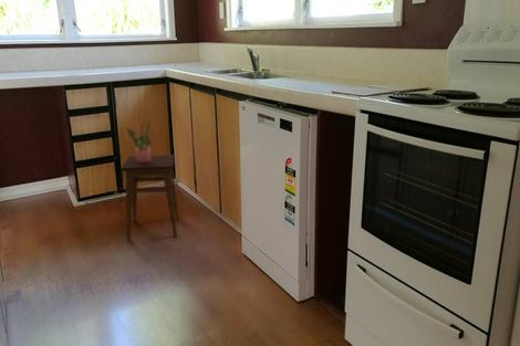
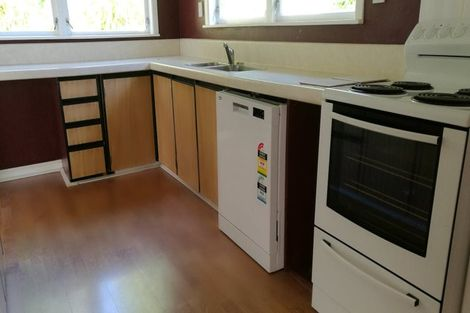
- stool [119,154,180,240]
- potted plant [126,120,152,162]
